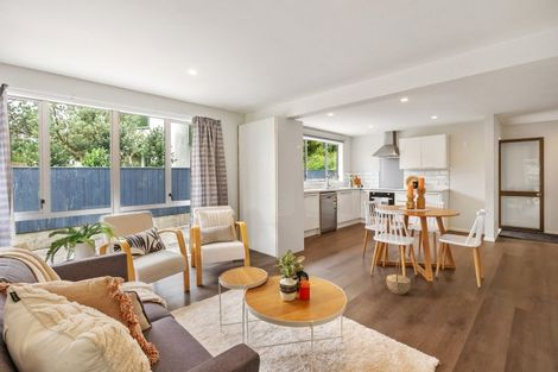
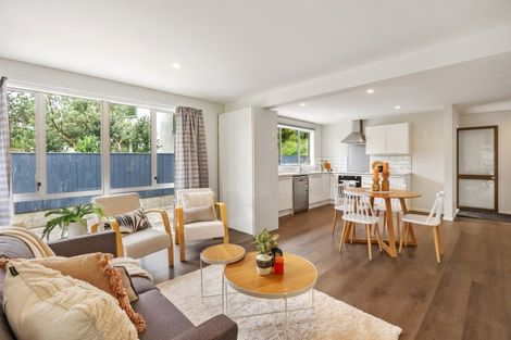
- basket [385,257,412,296]
